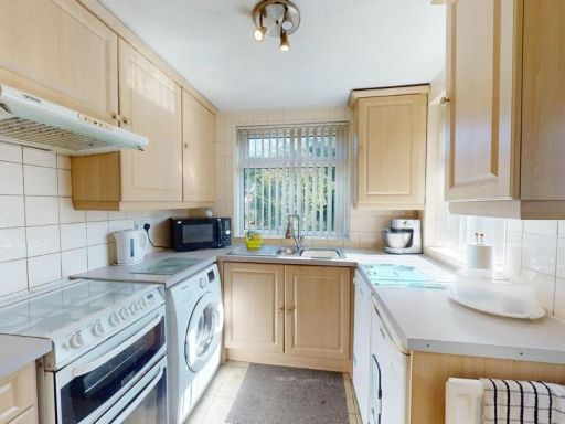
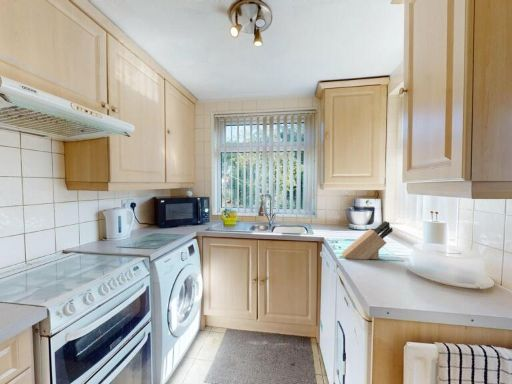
+ knife block [341,220,394,260]
